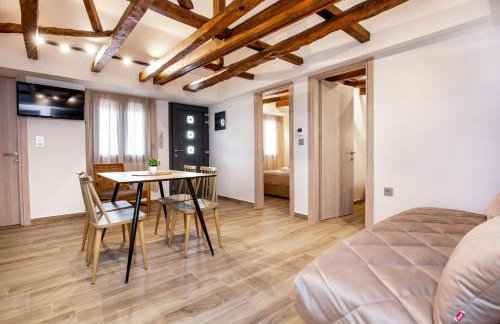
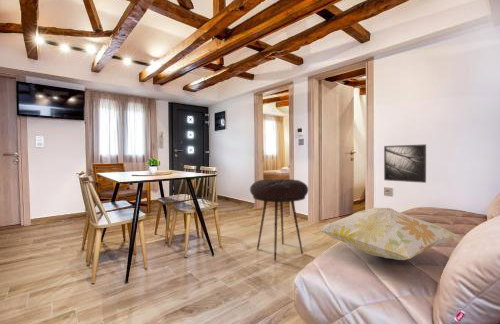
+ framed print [383,143,427,184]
+ decorative pillow [316,207,460,261]
+ stool [249,178,309,262]
